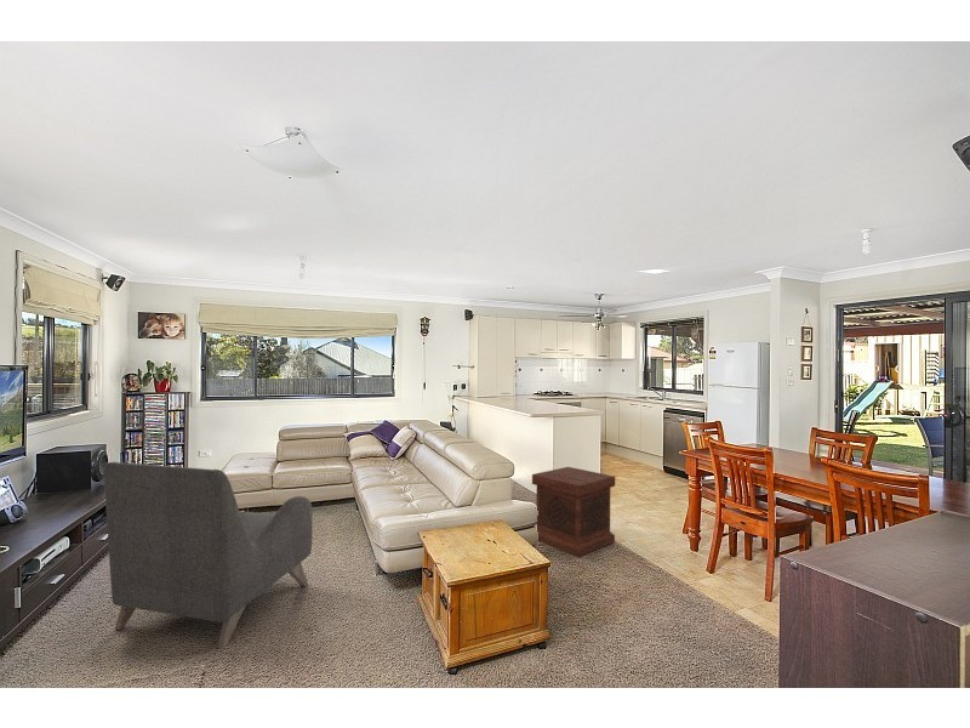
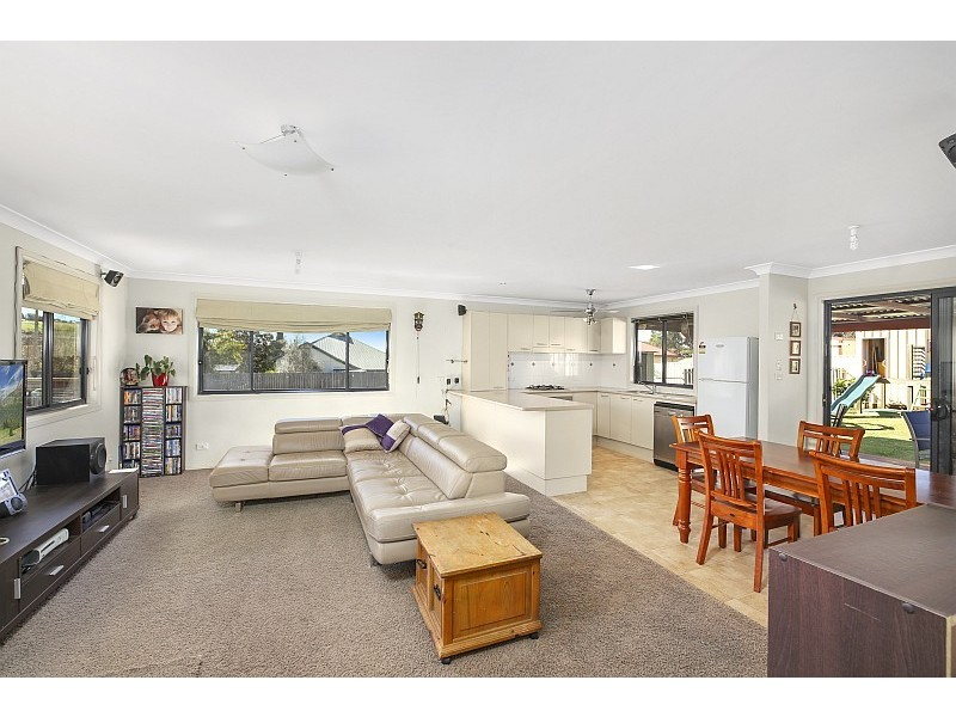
- side table [531,466,616,558]
- armchair [103,461,314,649]
